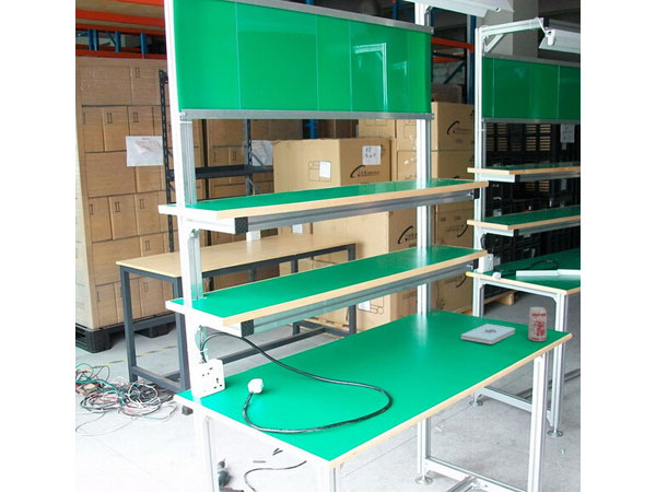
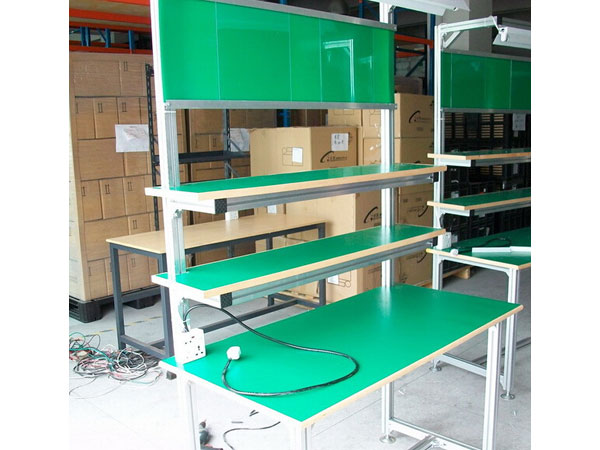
- notepad [460,323,516,344]
- beverage can [527,306,548,342]
